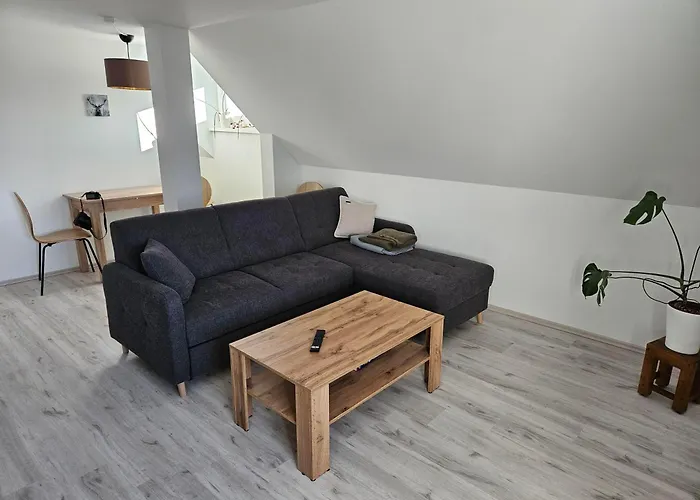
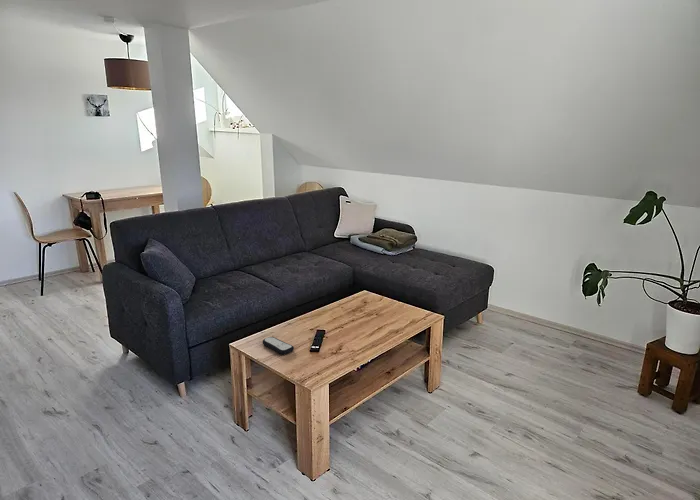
+ remote control [262,336,295,355]
